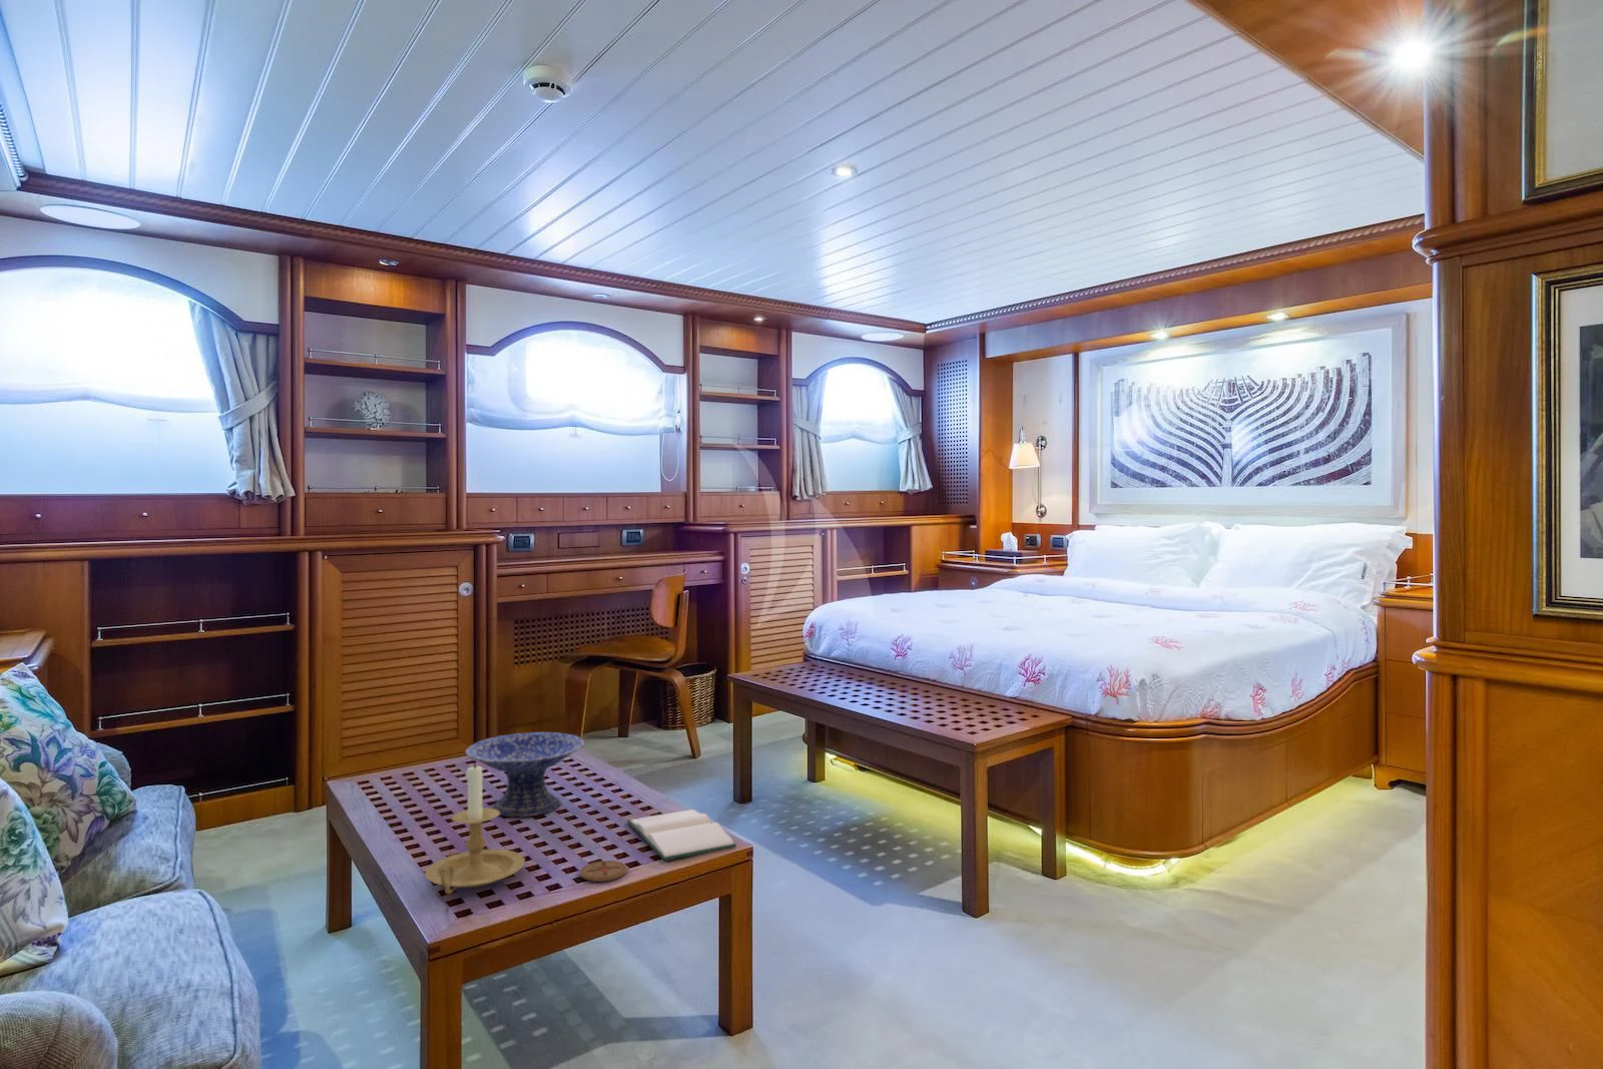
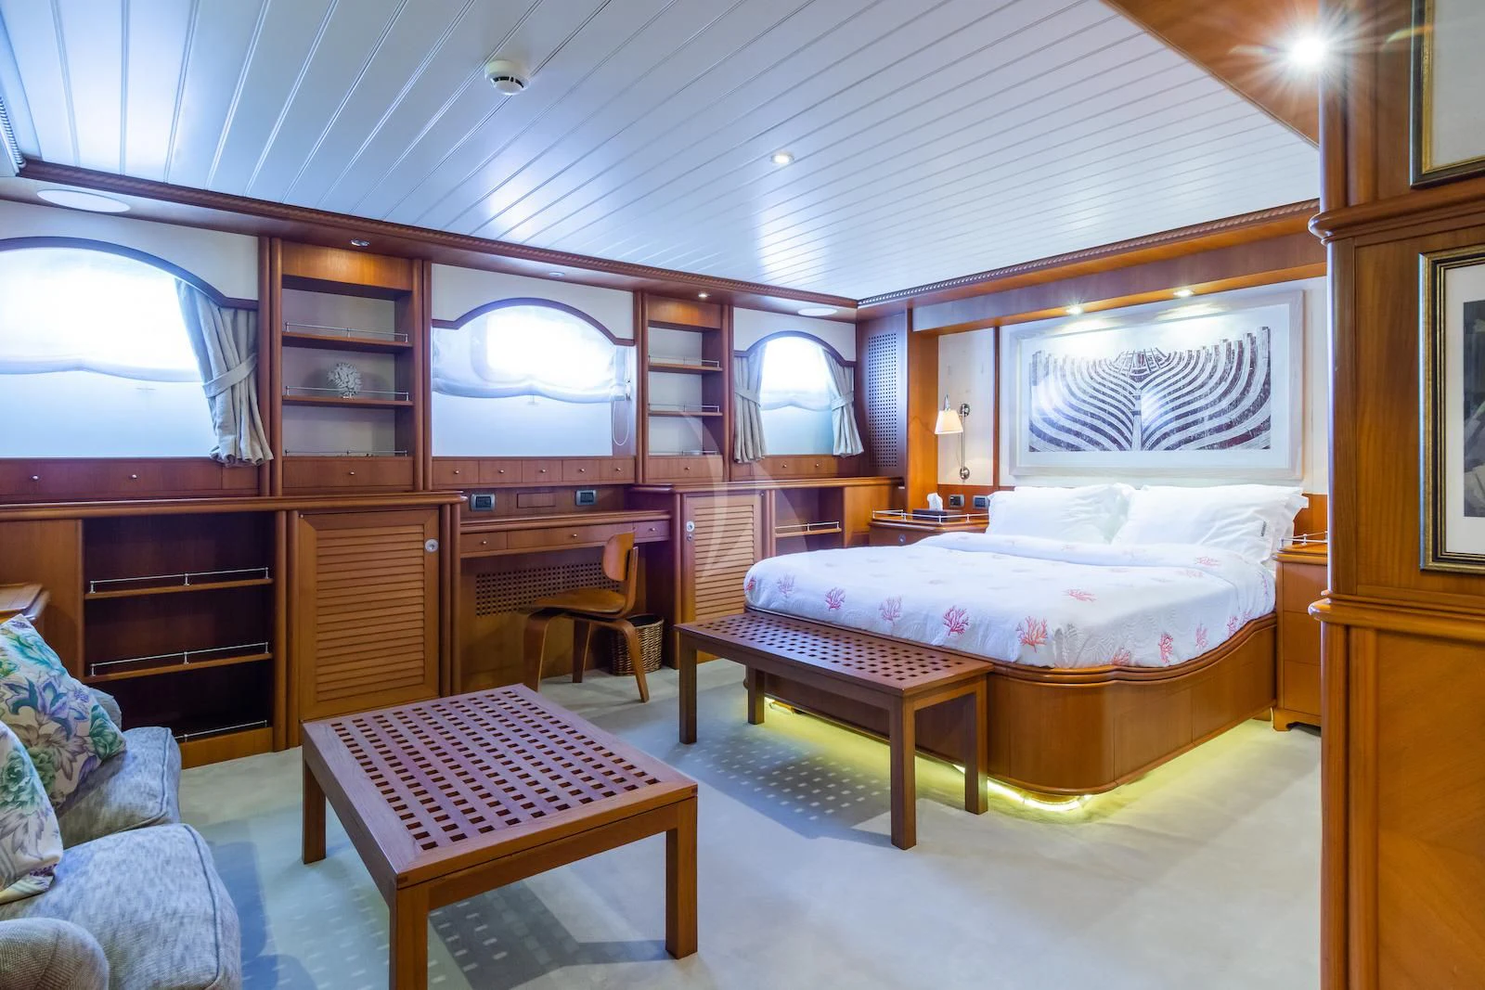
- hardback book [626,809,737,861]
- candle holder [423,760,526,895]
- decorative bowl [464,731,586,817]
- coaster [580,859,629,883]
